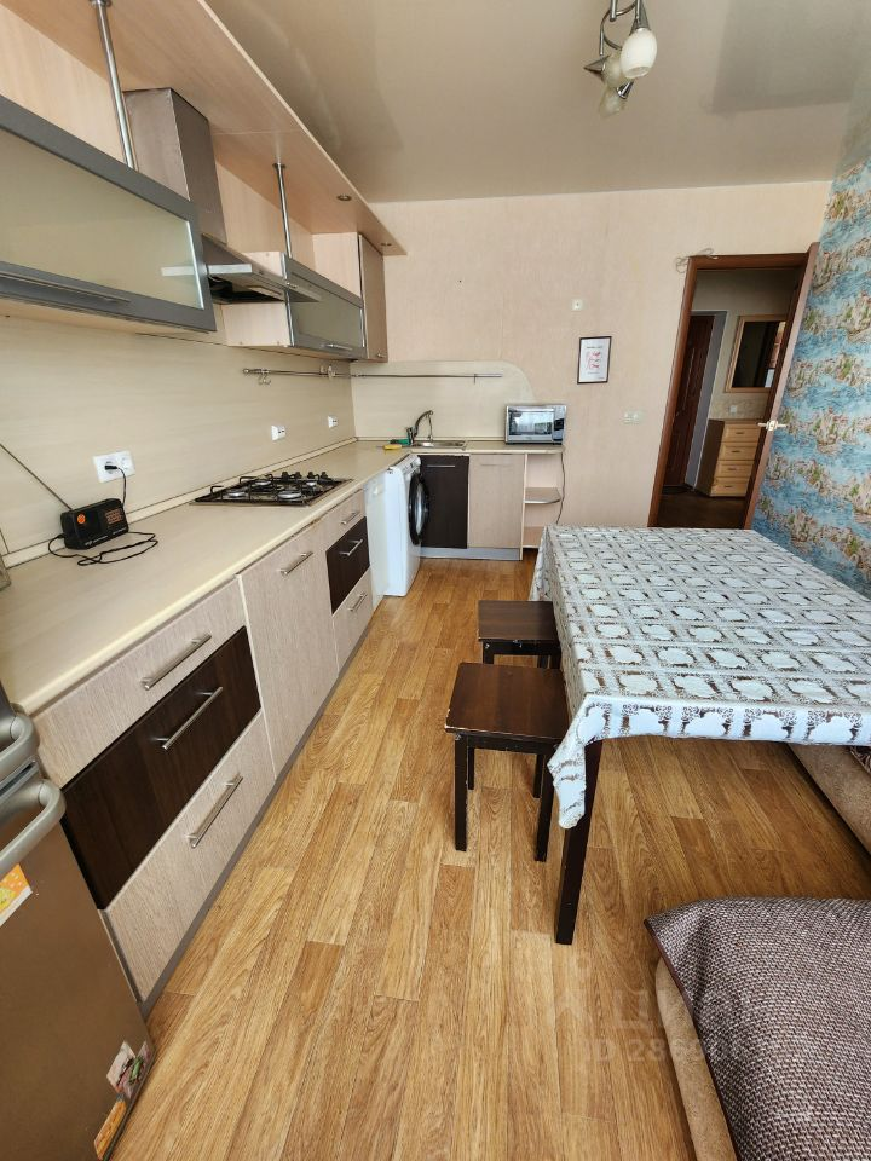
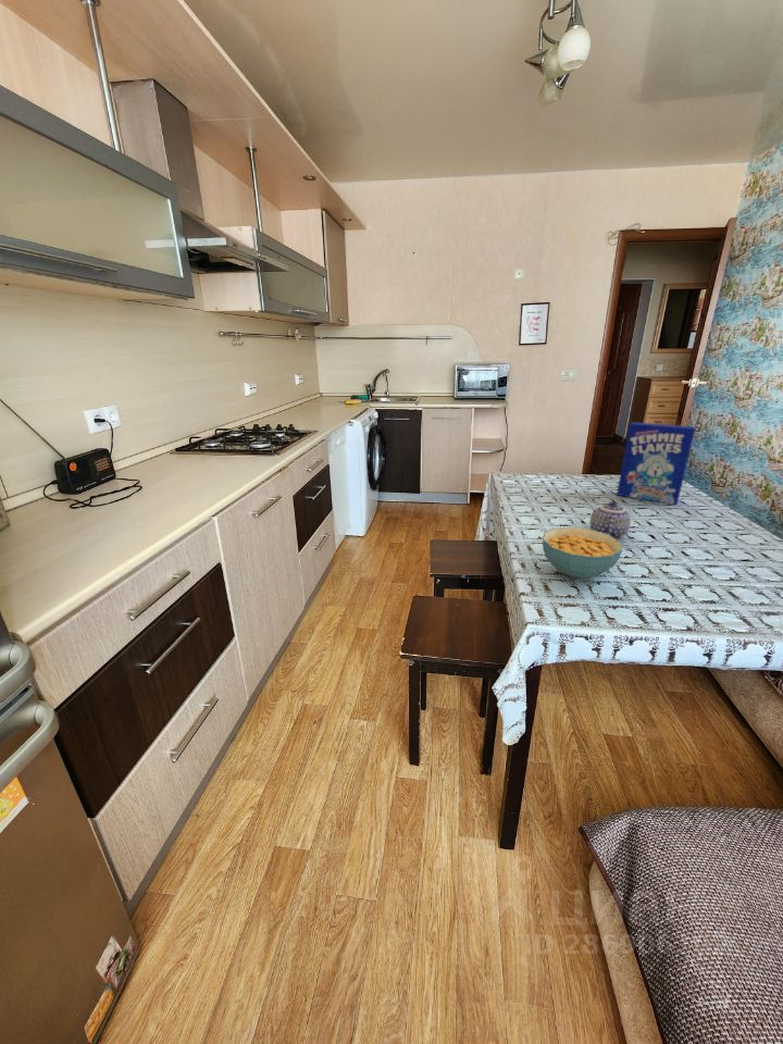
+ cereal box [616,421,697,506]
+ cereal bowl [542,526,623,580]
+ teapot [588,500,632,540]
